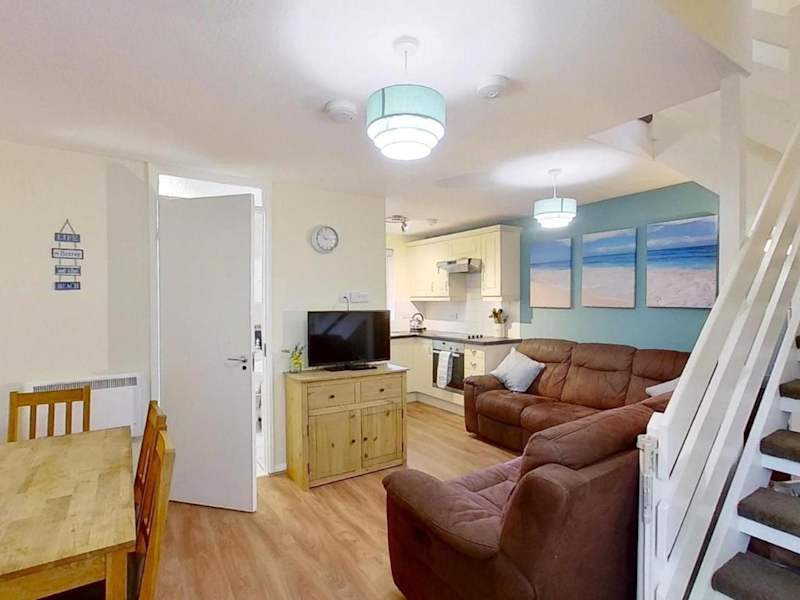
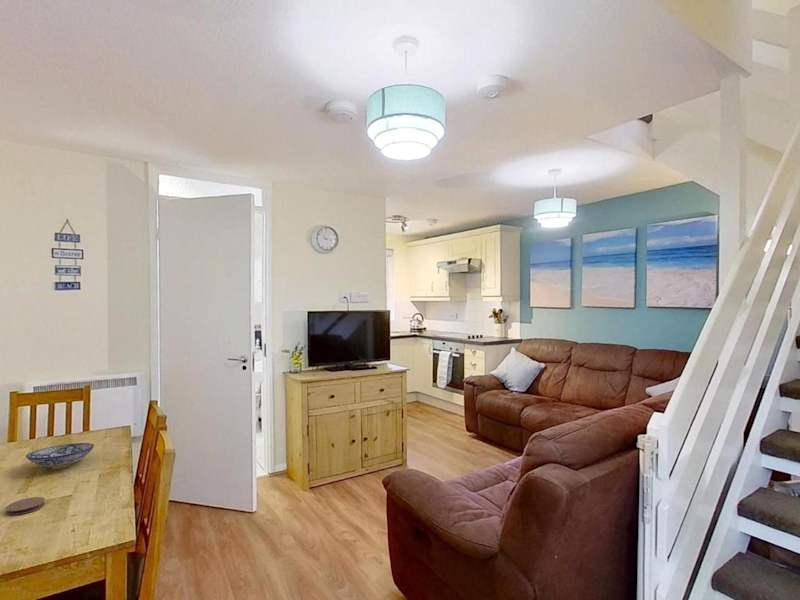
+ coaster [4,496,46,516]
+ bowl [25,442,95,470]
